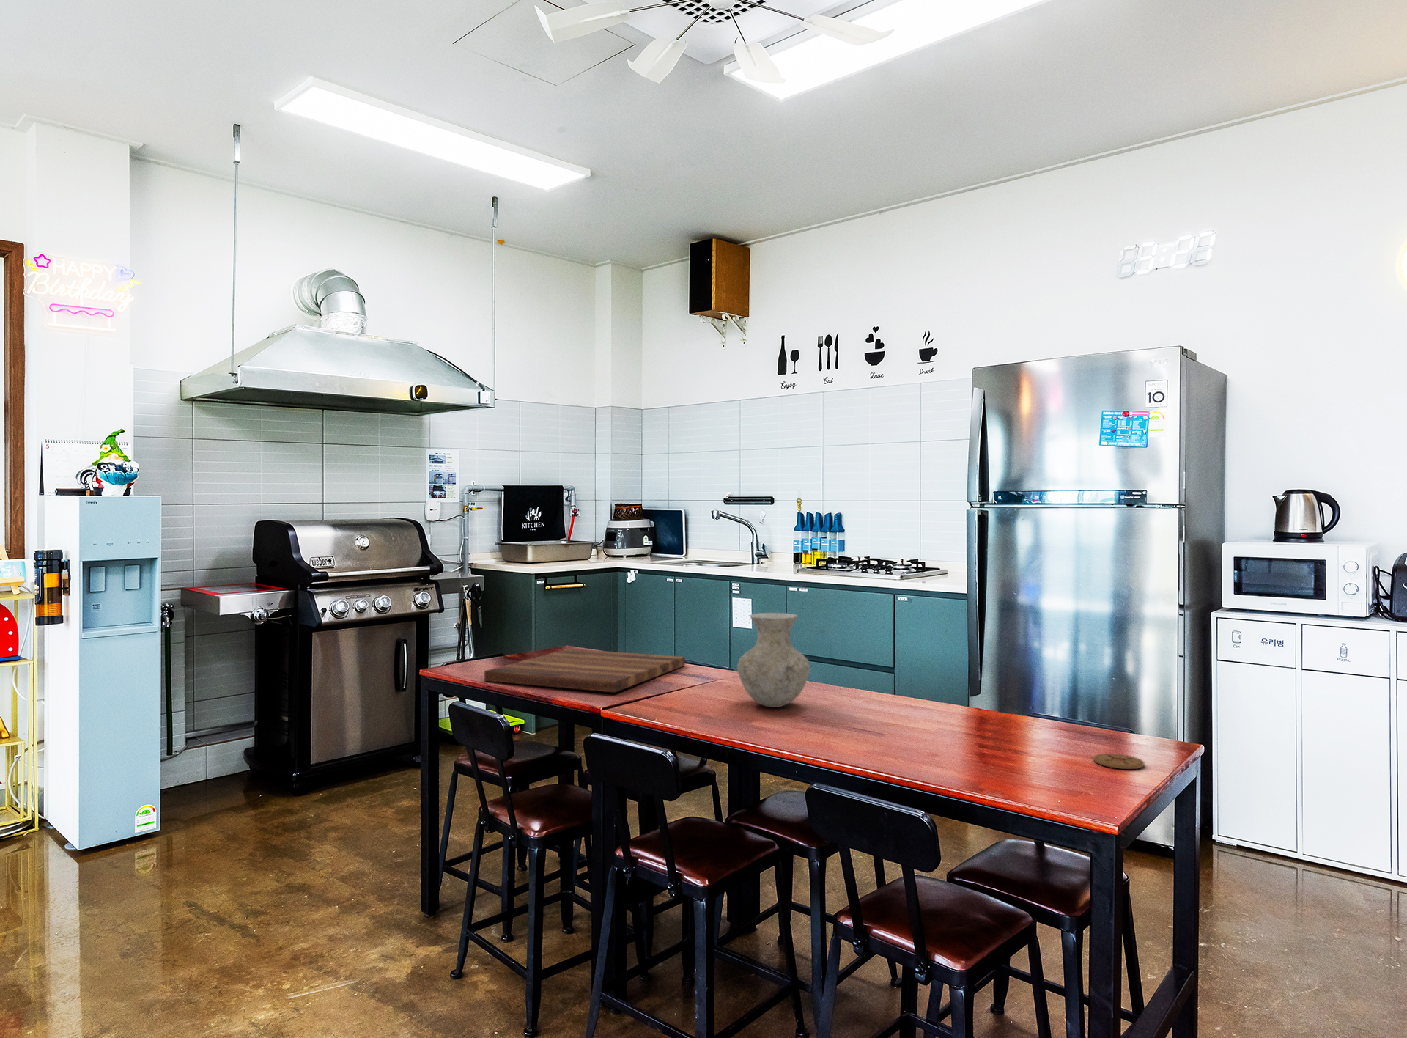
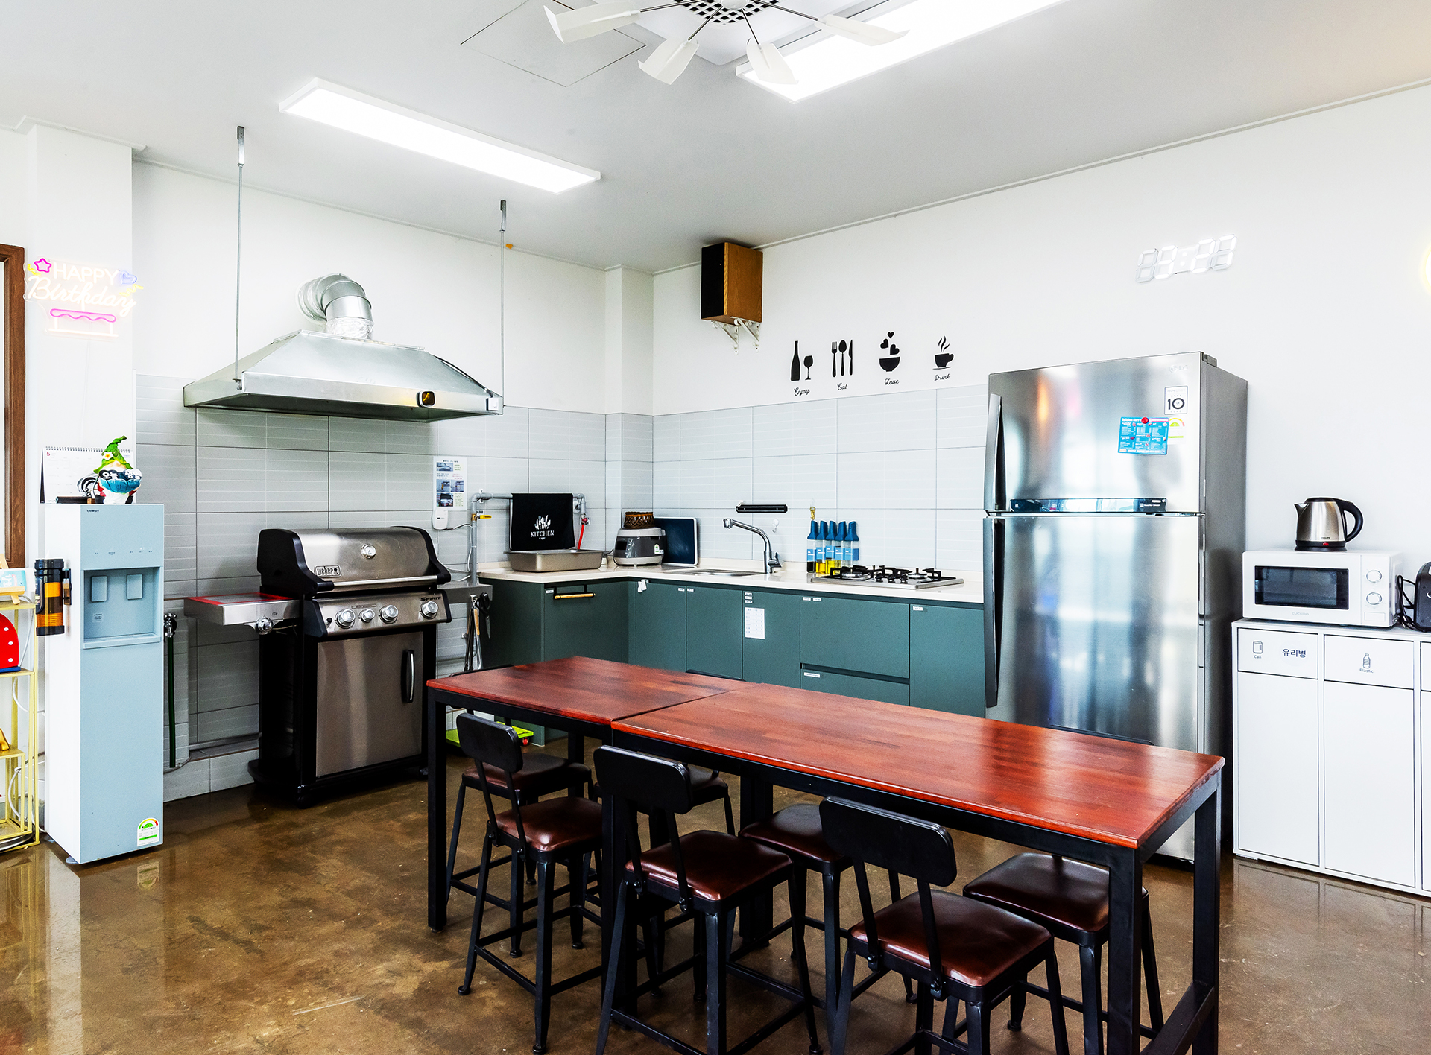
- coaster [1092,753,1145,769]
- vase [736,612,811,708]
- cutting board [484,648,686,694]
